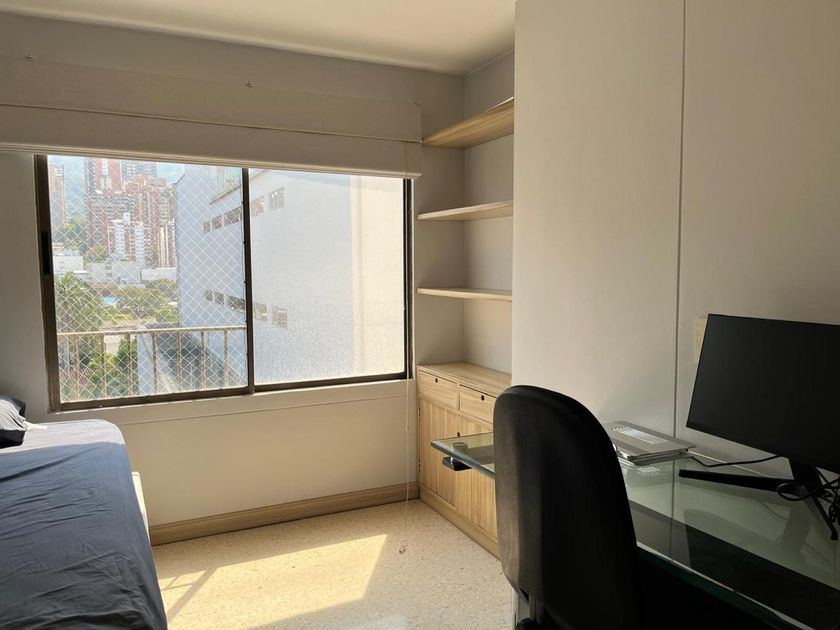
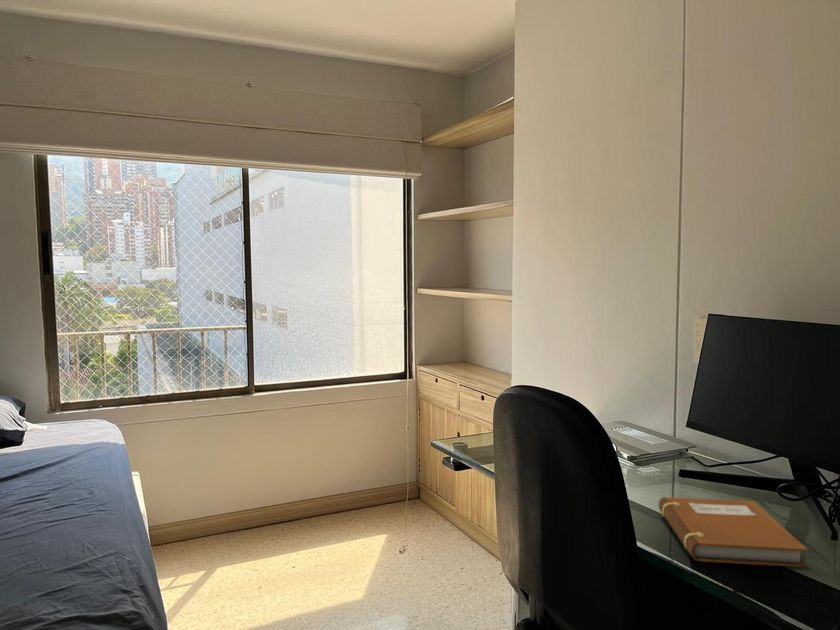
+ notebook [658,496,809,567]
